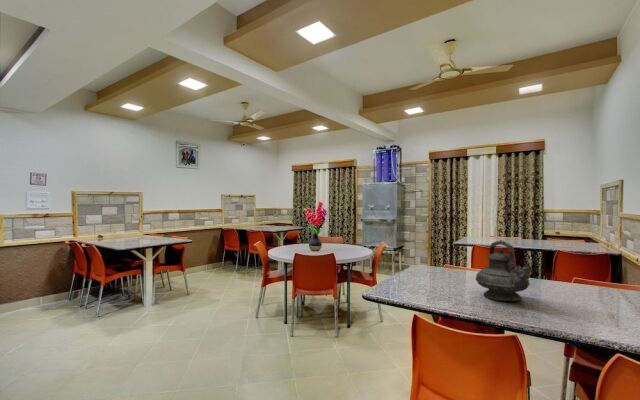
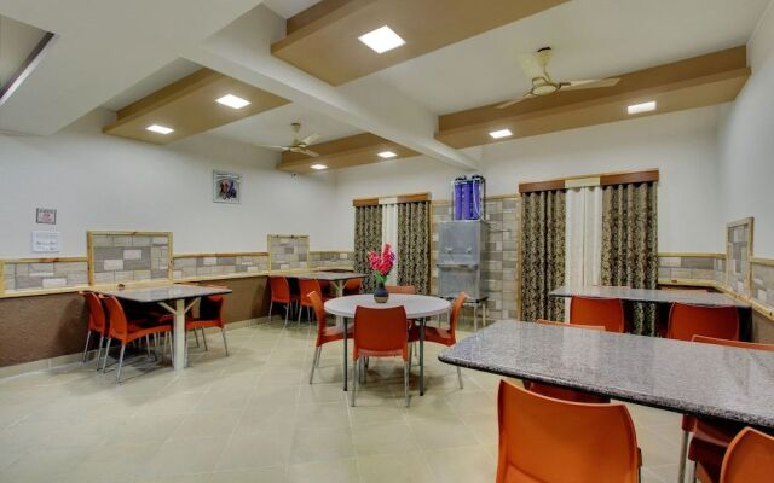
- teapot [474,239,533,302]
